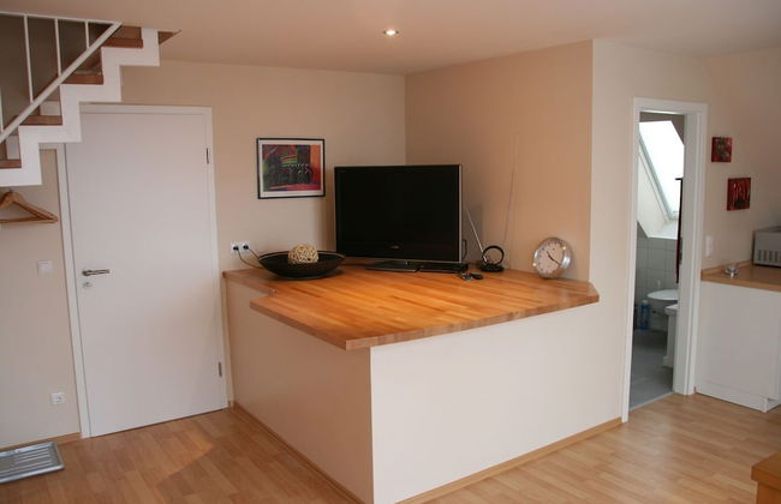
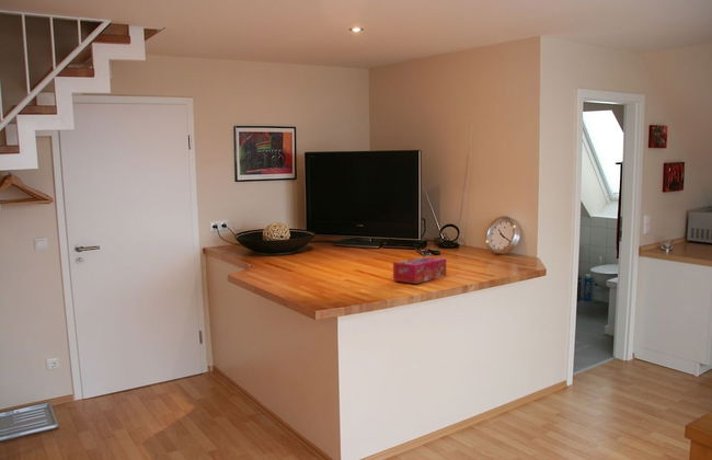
+ tissue box [392,255,447,285]
